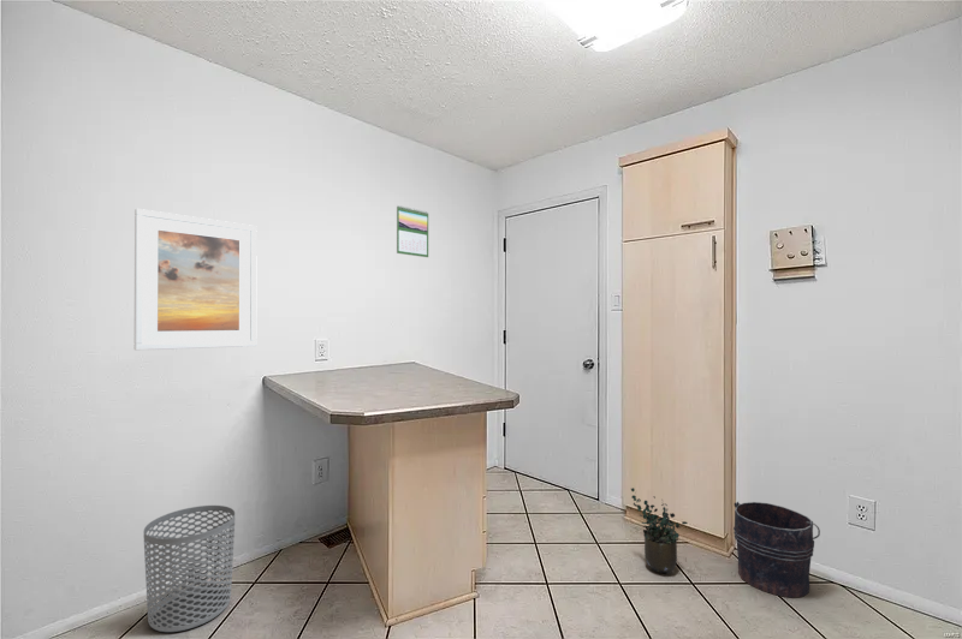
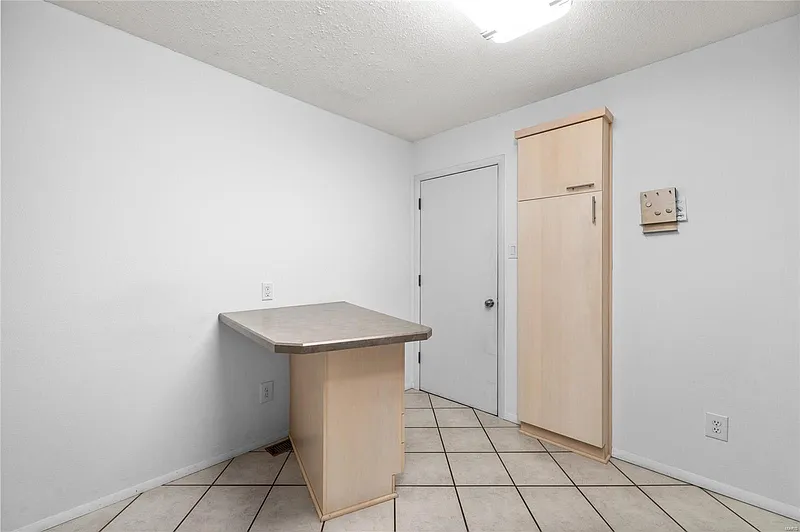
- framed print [133,208,259,352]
- bucket [732,501,821,599]
- potted plant [630,486,689,574]
- calendar [396,204,429,258]
- waste bin [142,504,236,633]
